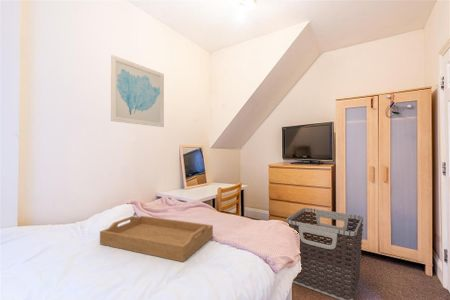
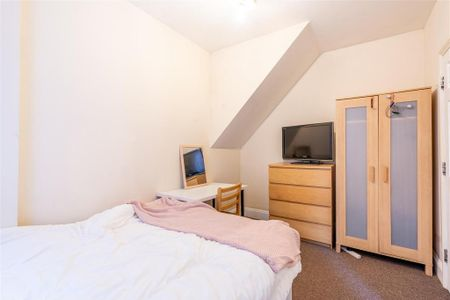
- serving tray [99,215,214,263]
- wall art [110,54,165,128]
- clothes hamper [285,207,364,300]
